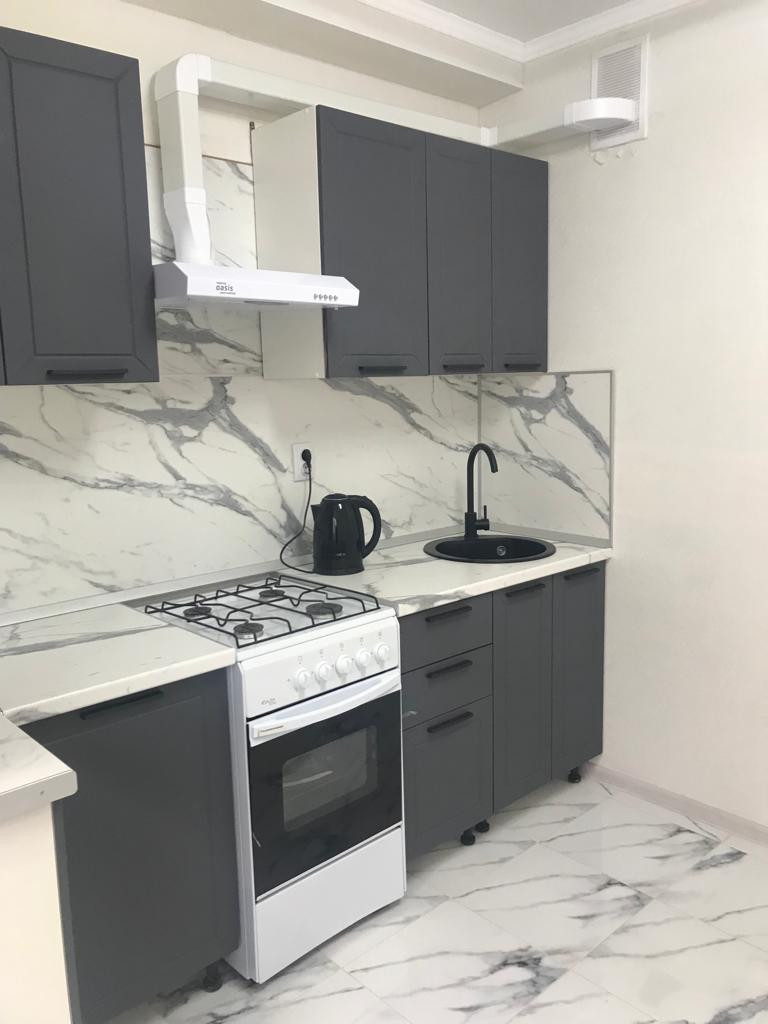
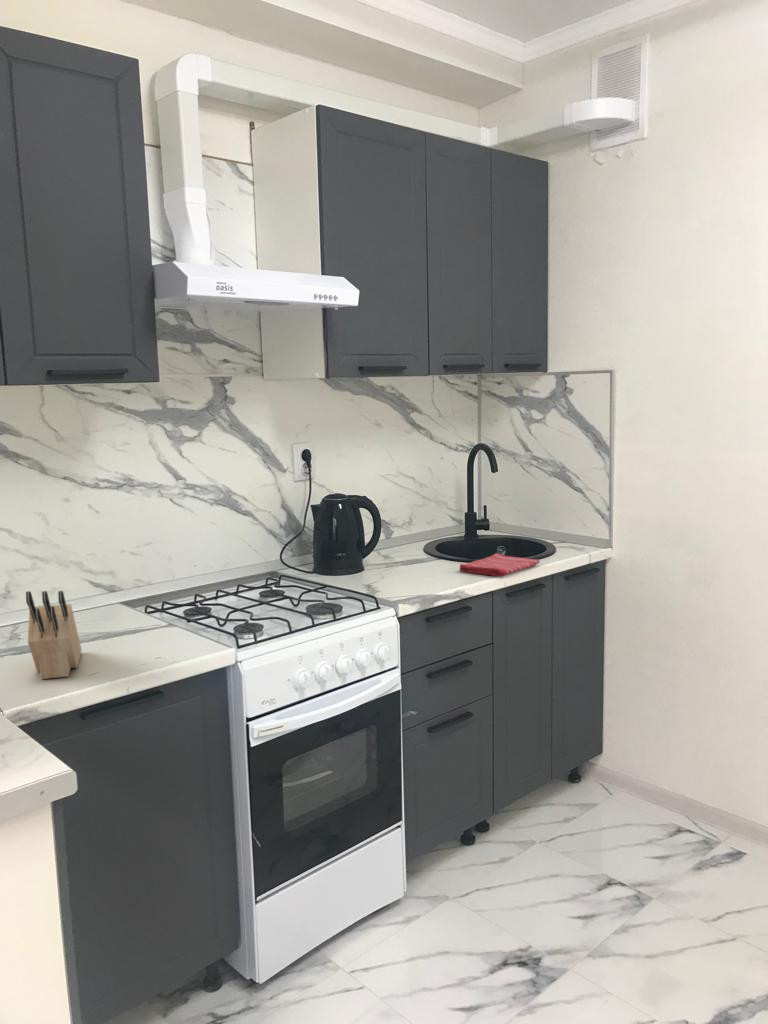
+ dish towel [458,552,541,578]
+ knife block [25,590,82,680]
